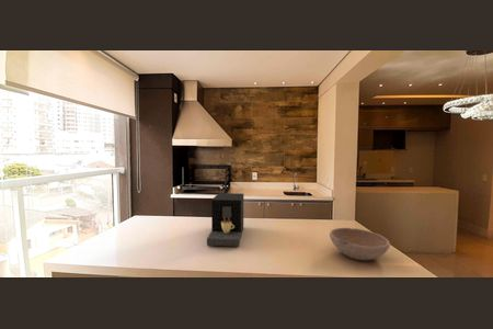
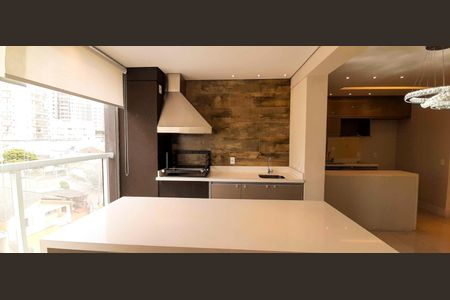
- coffee maker [206,192,244,248]
- bowl [329,227,391,262]
